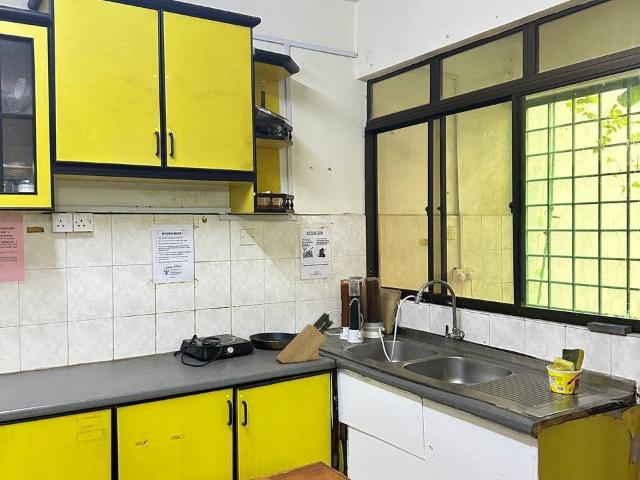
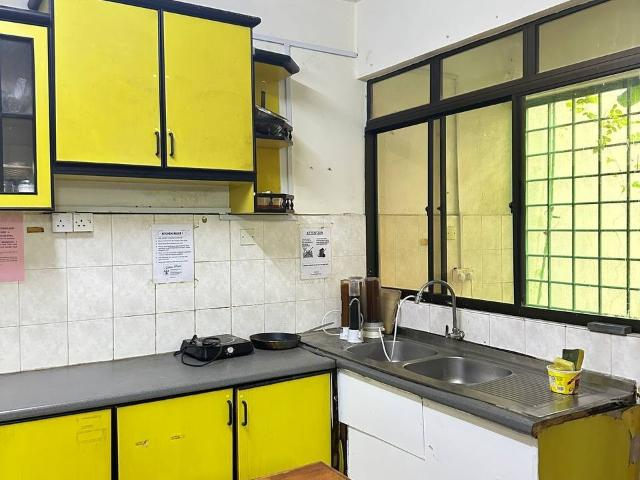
- knife block [275,312,334,364]
